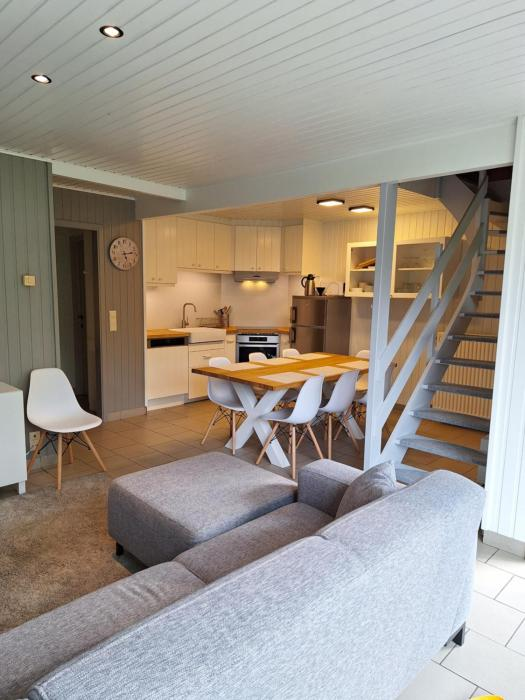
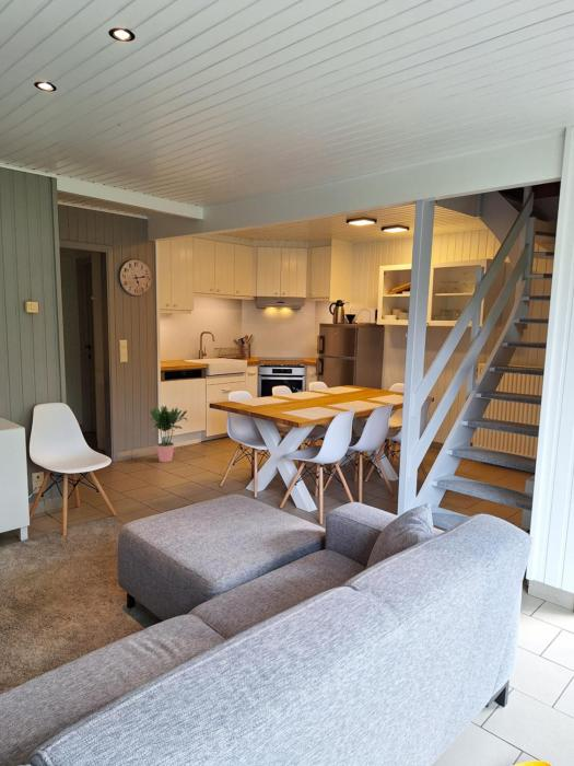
+ potted plant [149,404,188,463]
